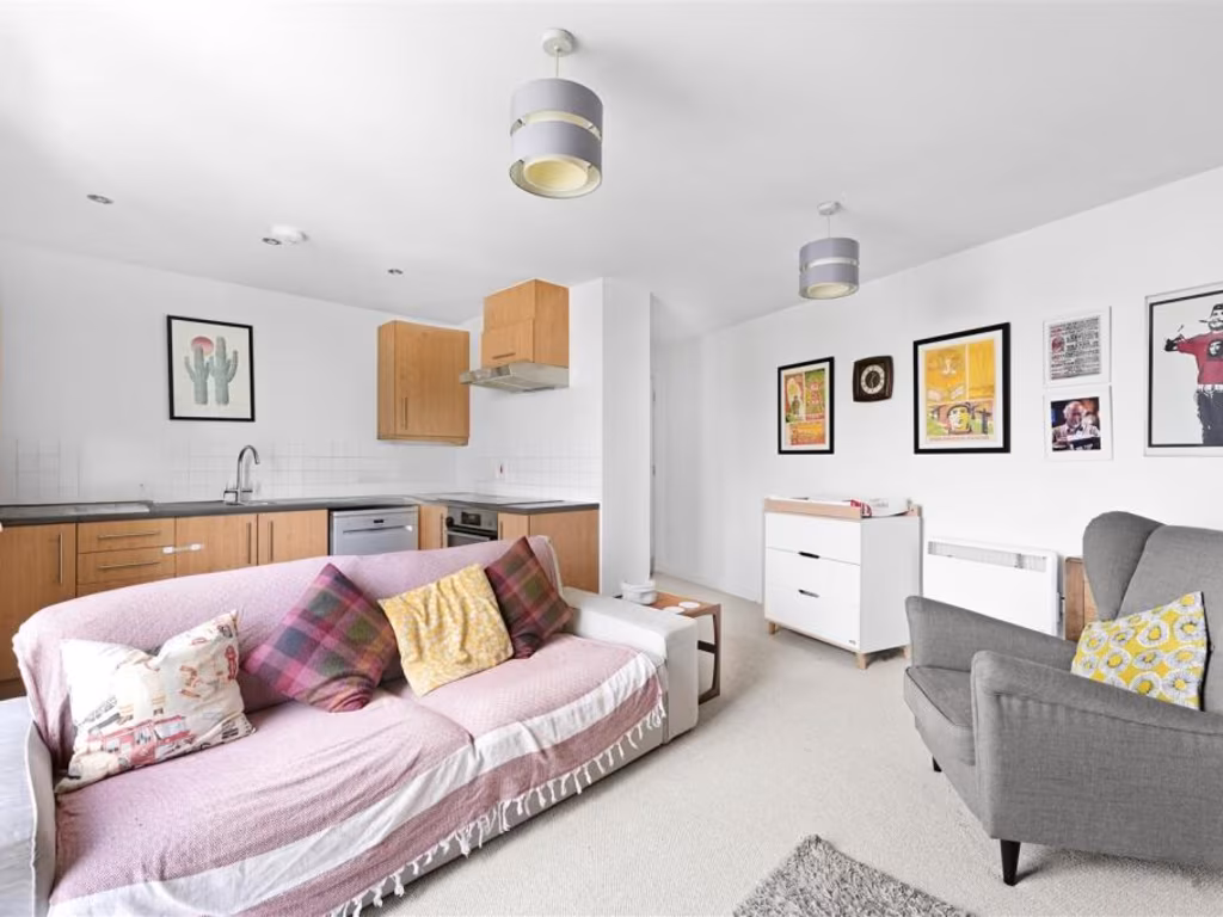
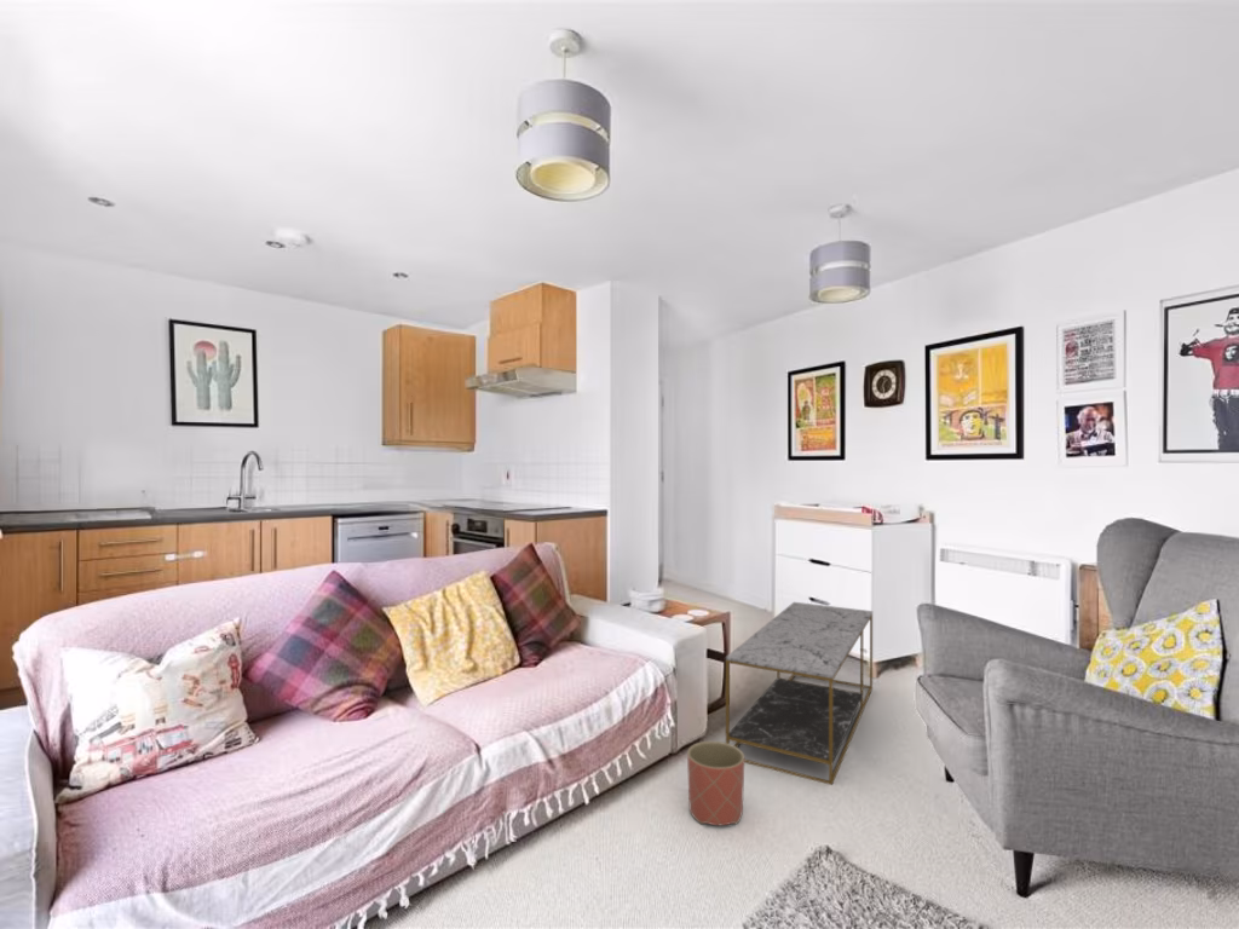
+ planter [686,740,745,826]
+ coffee table [725,601,874,786]
